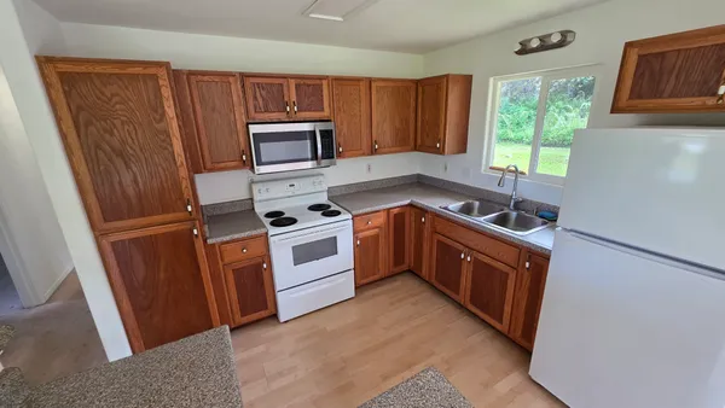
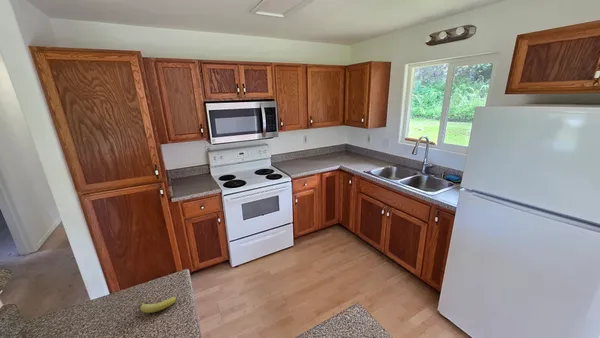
+ fruit [139,296,177,314]
